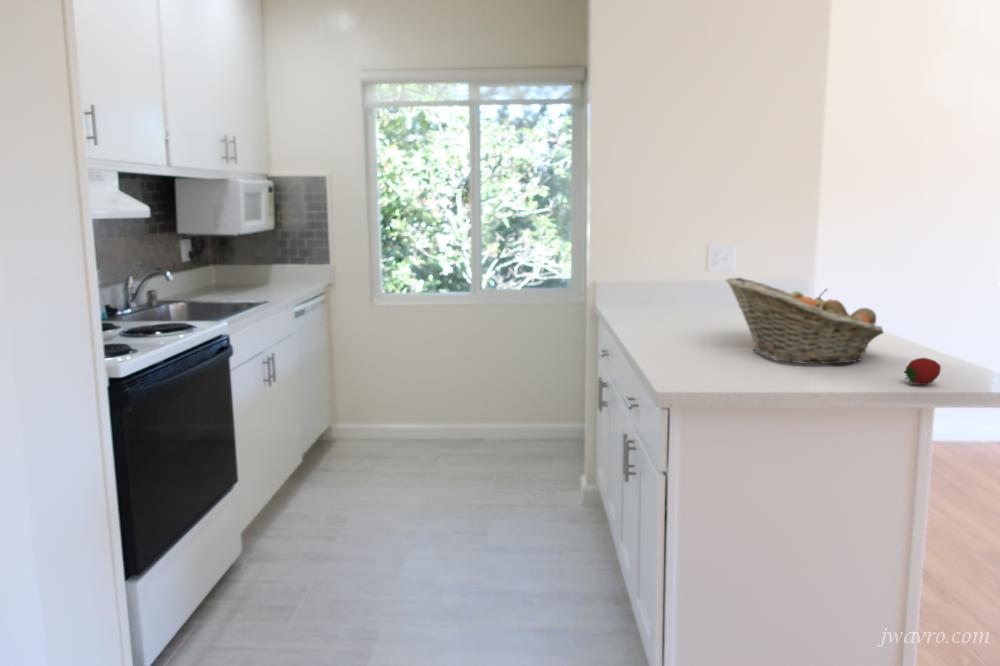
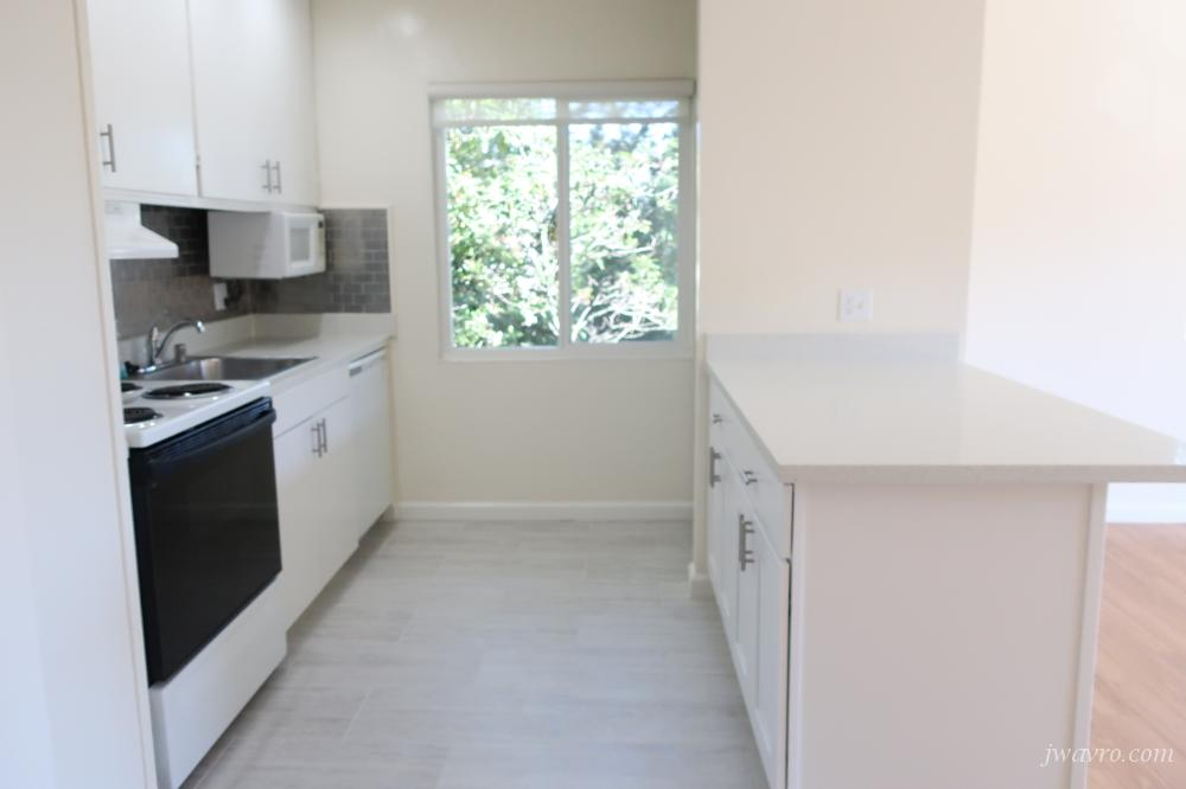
- fruit basket [725,276,885,365]
- fruit [903,357,942,387]
